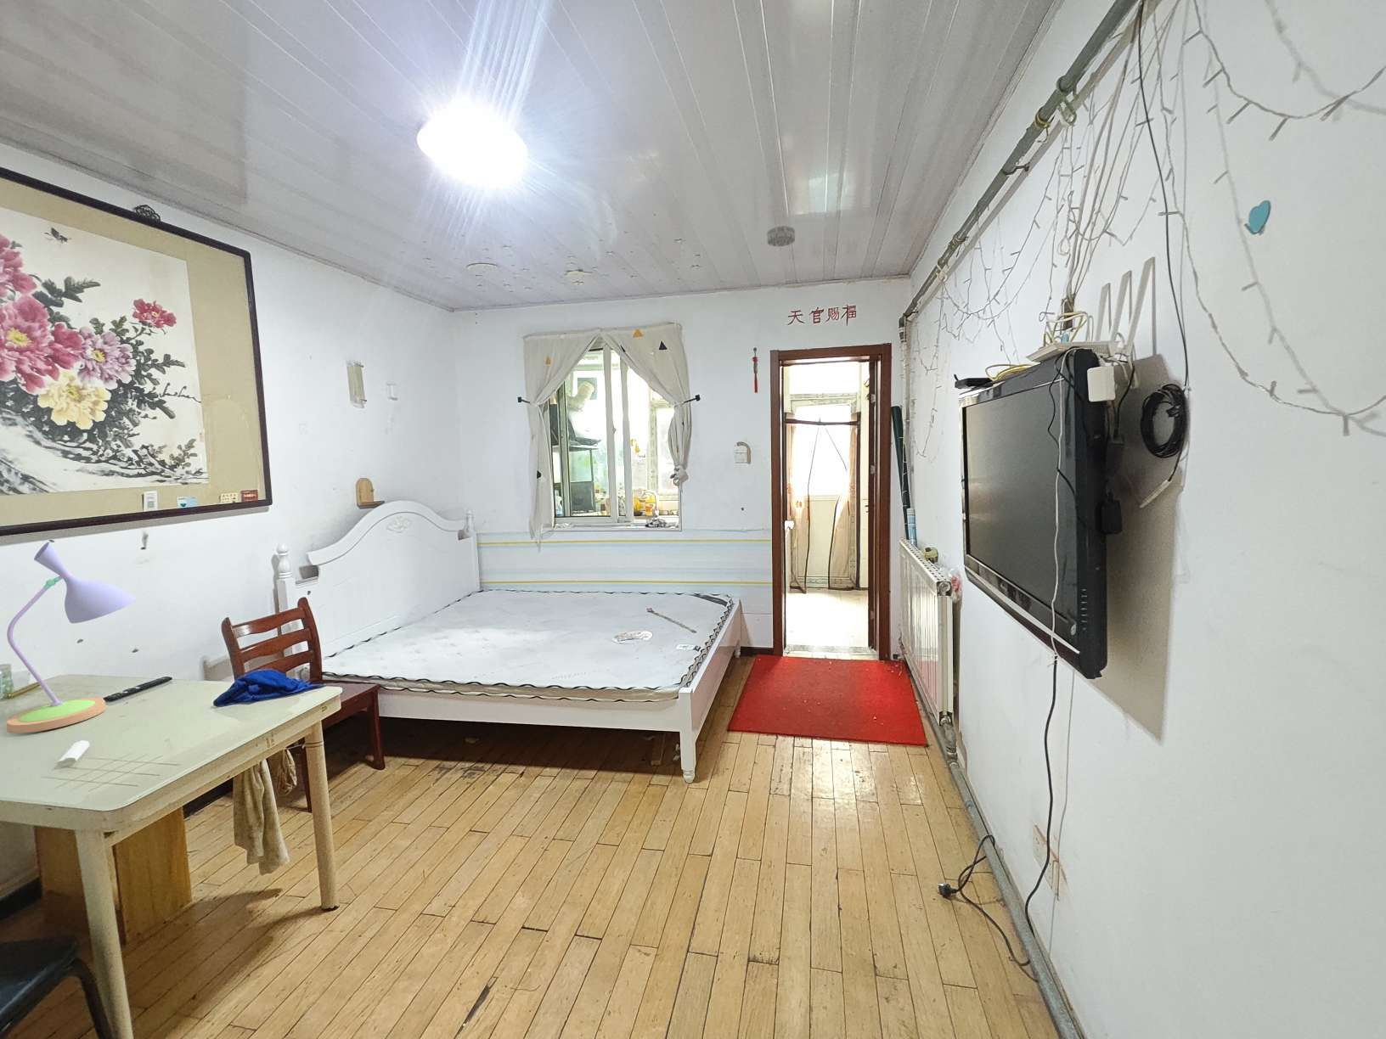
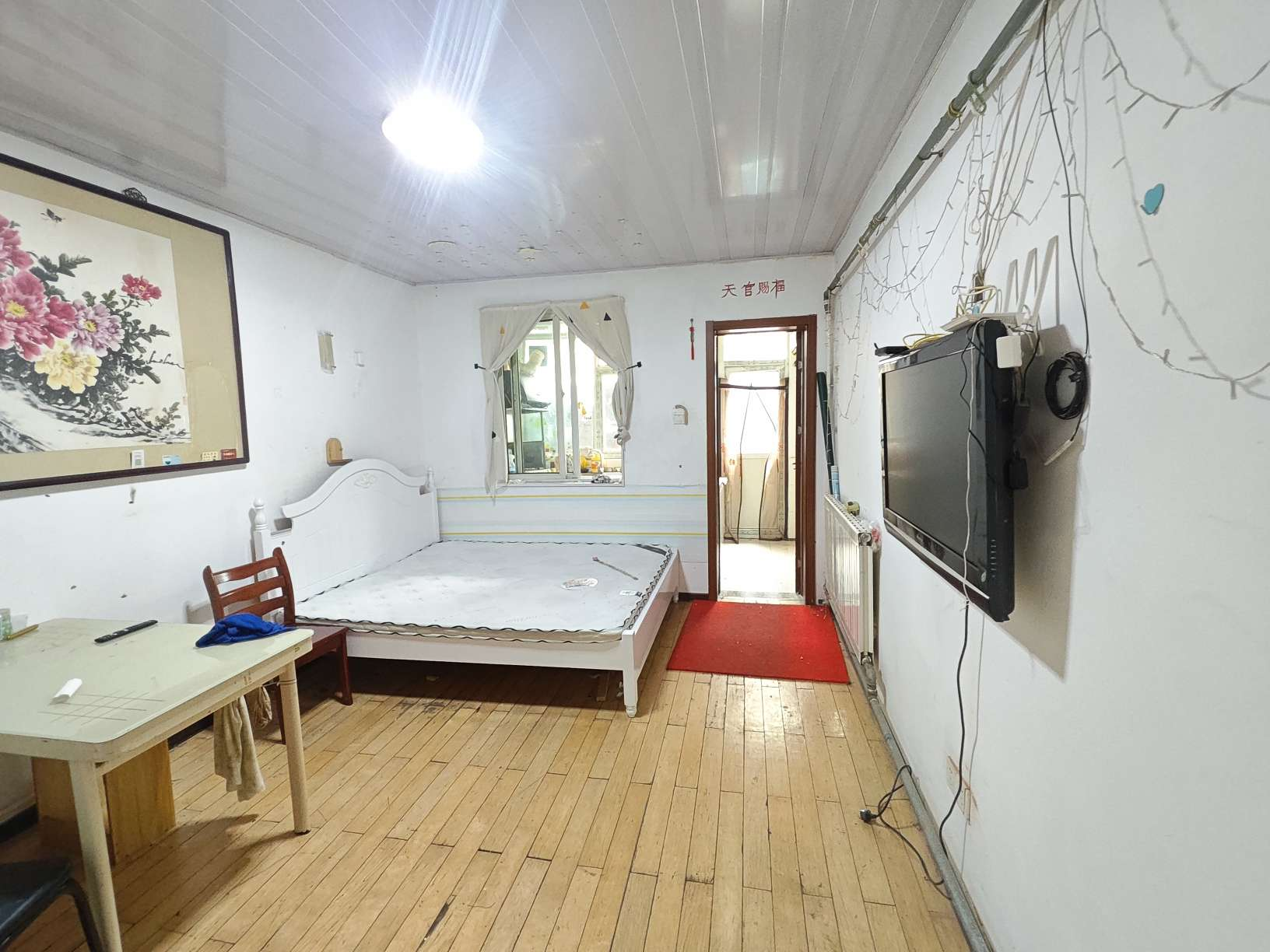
- desk lamp [5,541,138,735]
- smoke detector [766,225,796,247]
